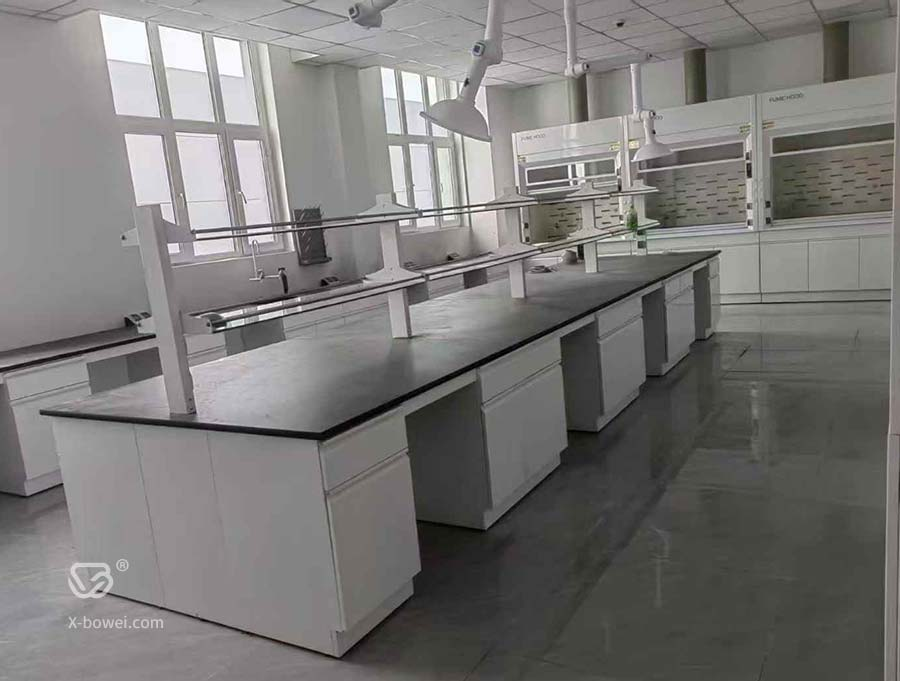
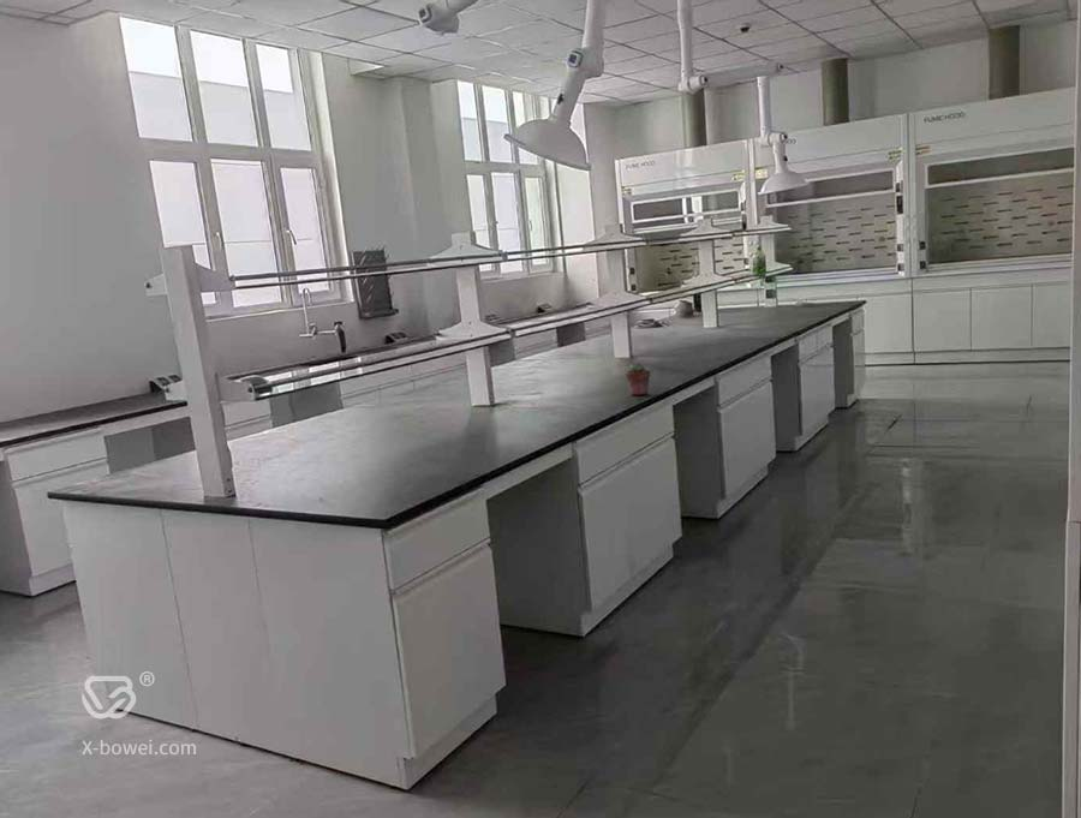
+ potted succulent [625,362,651,396]
